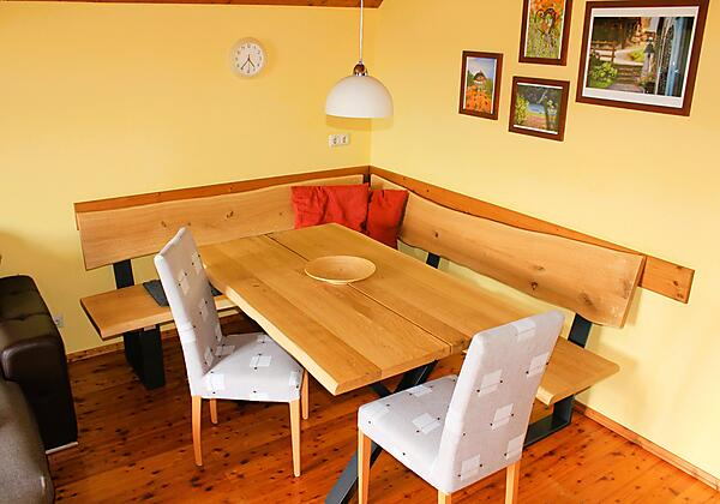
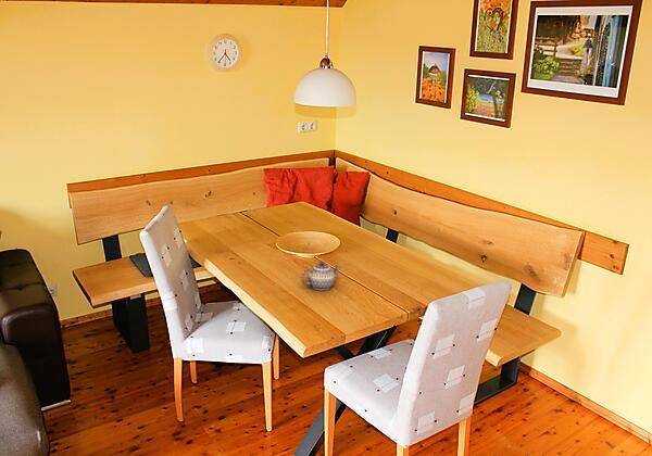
+ teapot [300,261,342,291]
